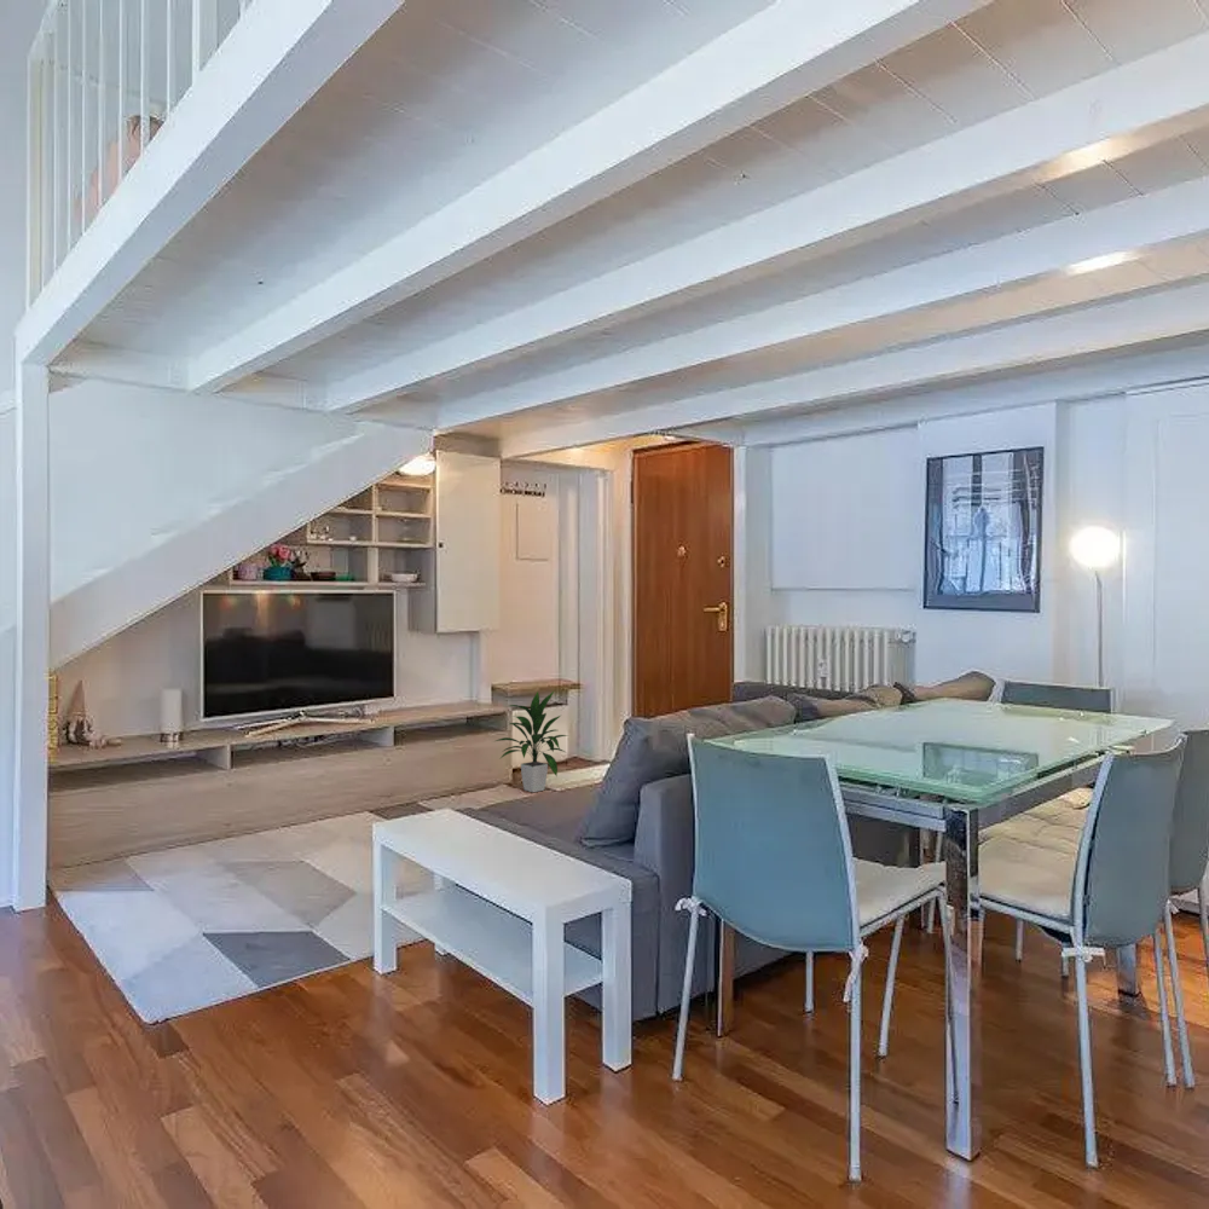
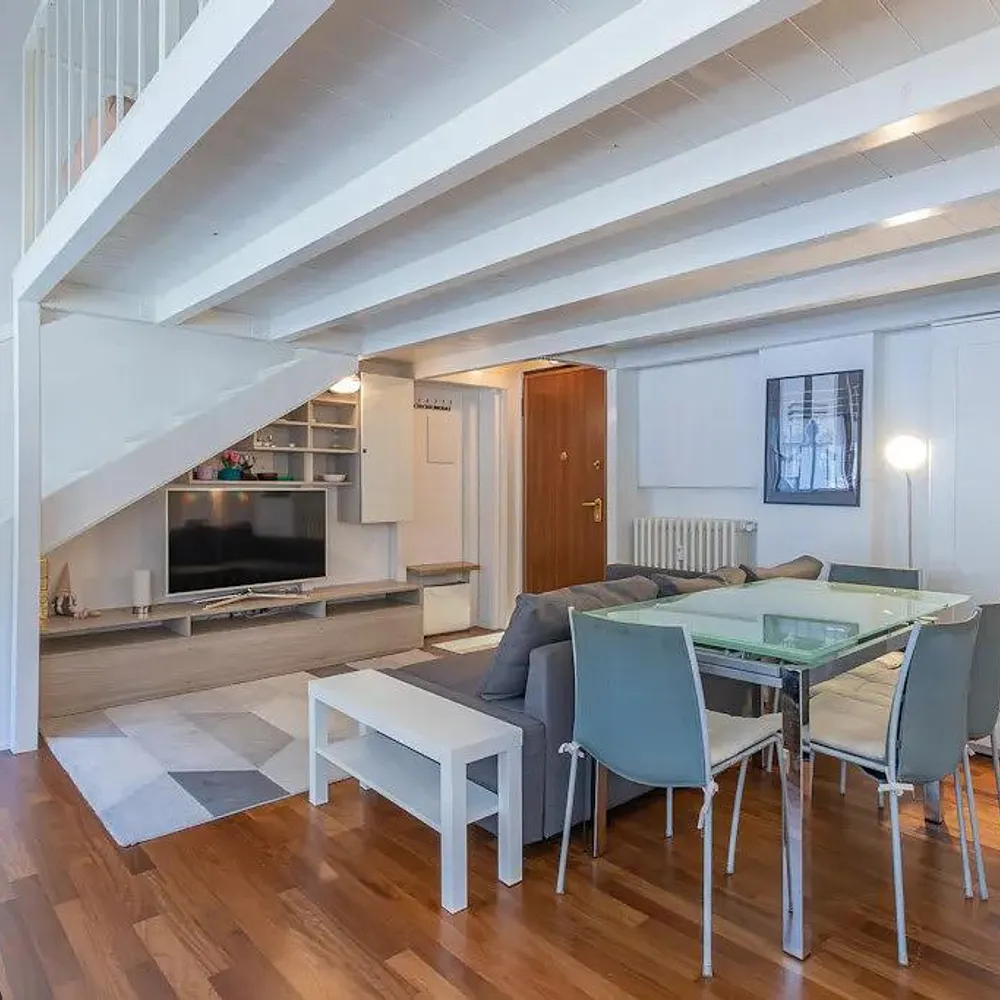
- indoor plant [491,690,569,793]
